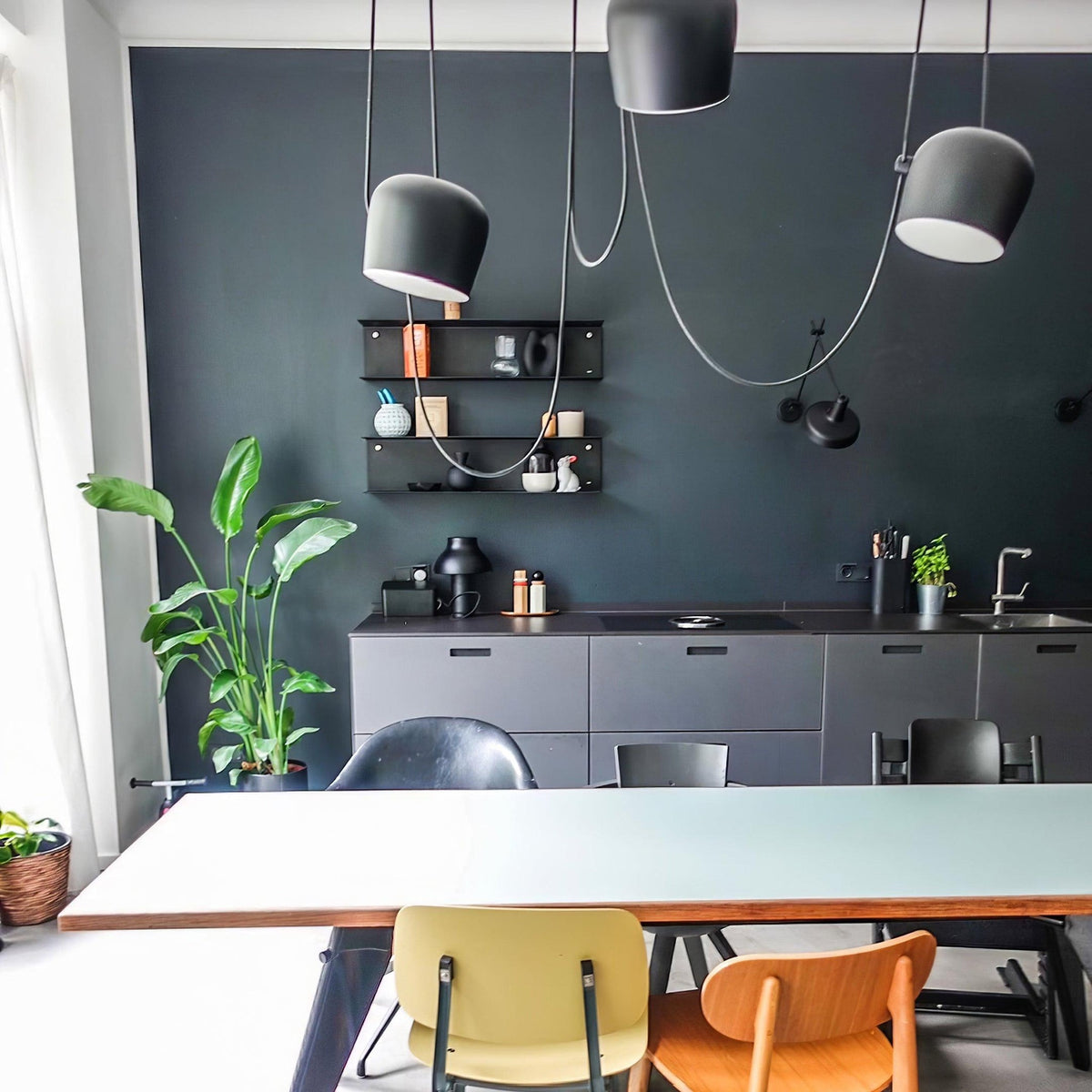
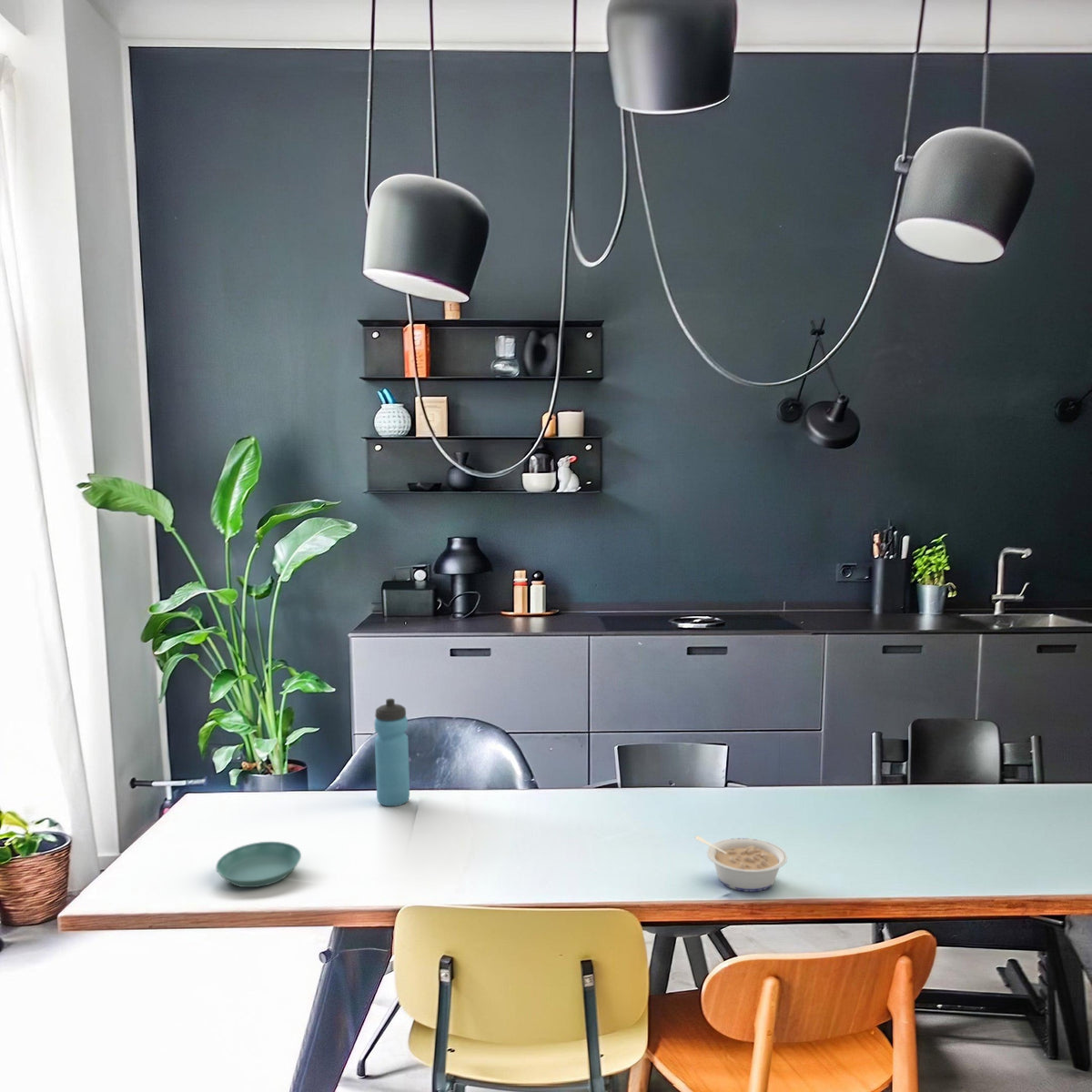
+ saucer [215,841,302,888]
+ legume [694,834,788,893]
+ water bottle [373,698,410,807]
